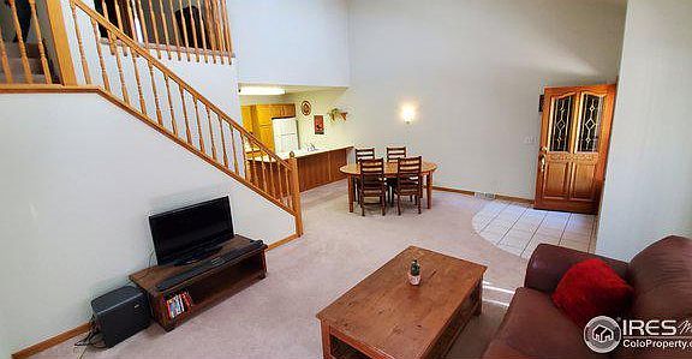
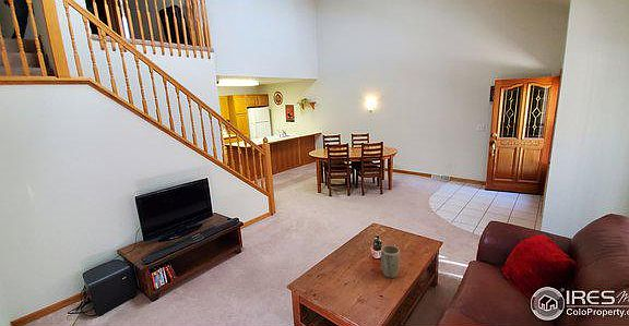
+ plant pot [380,244,401,279]
